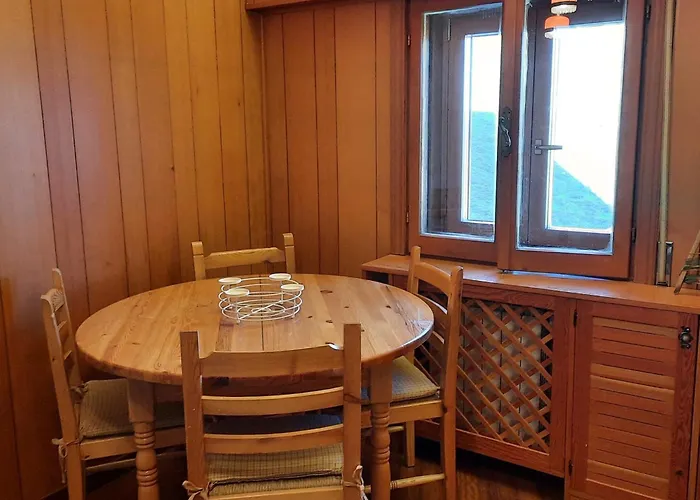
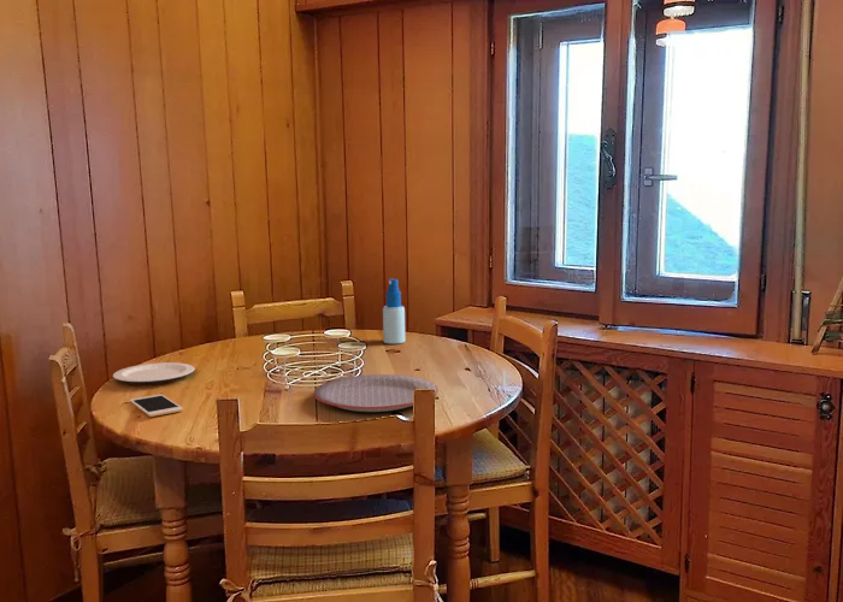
+ plate [312,373,440,413]
+ plate [112,361,196,385]
+ spray bottle [382,278,406,344]
+ cell phone [129,394,184,418]
